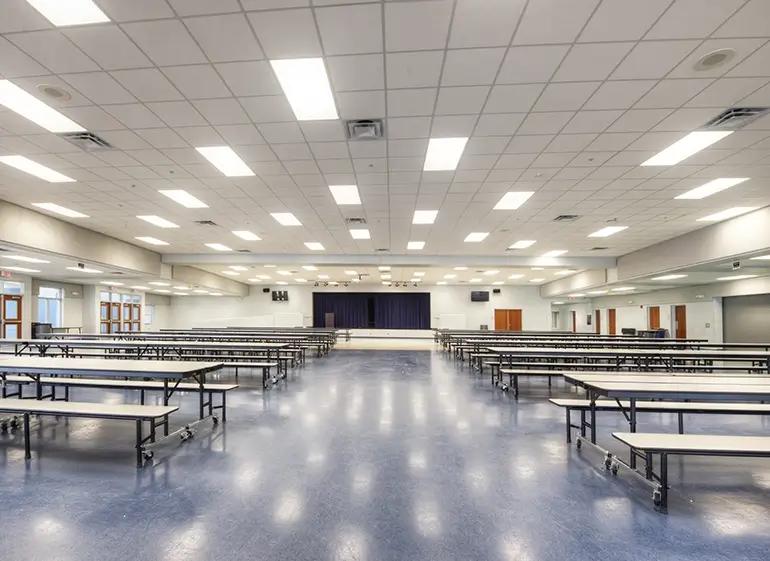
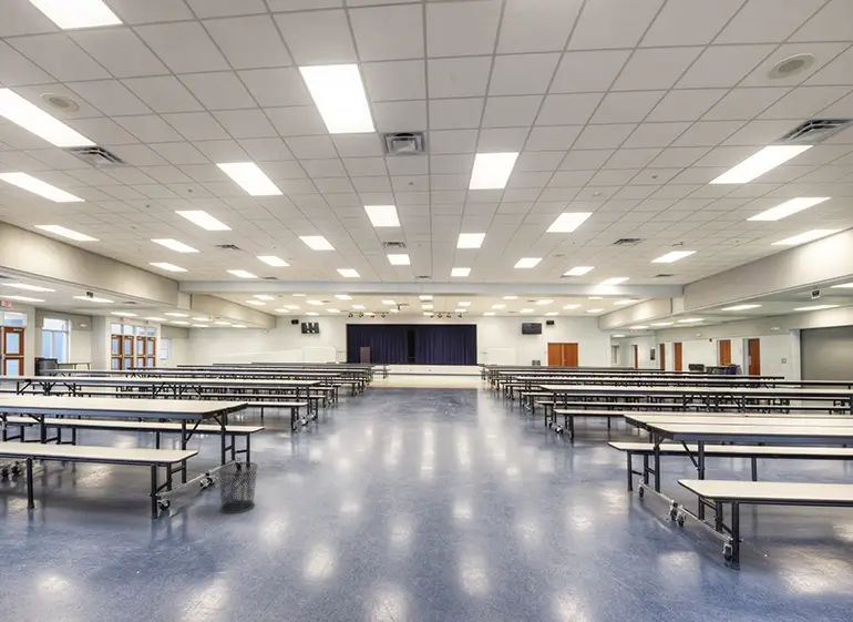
+ waste bin [217,461,259,514]
